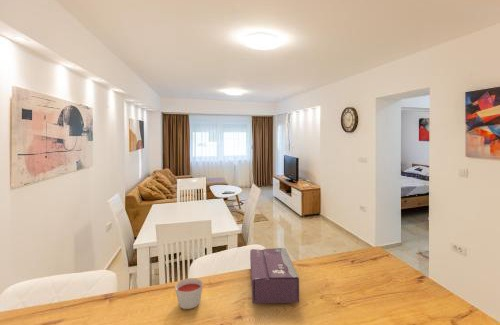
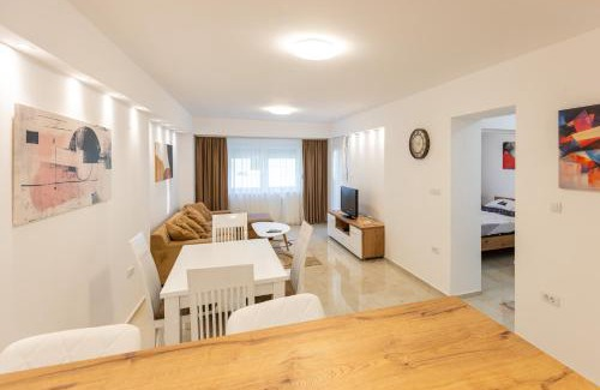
- tissue box [249,247,300,304]
- candle [174,277,204,310]
